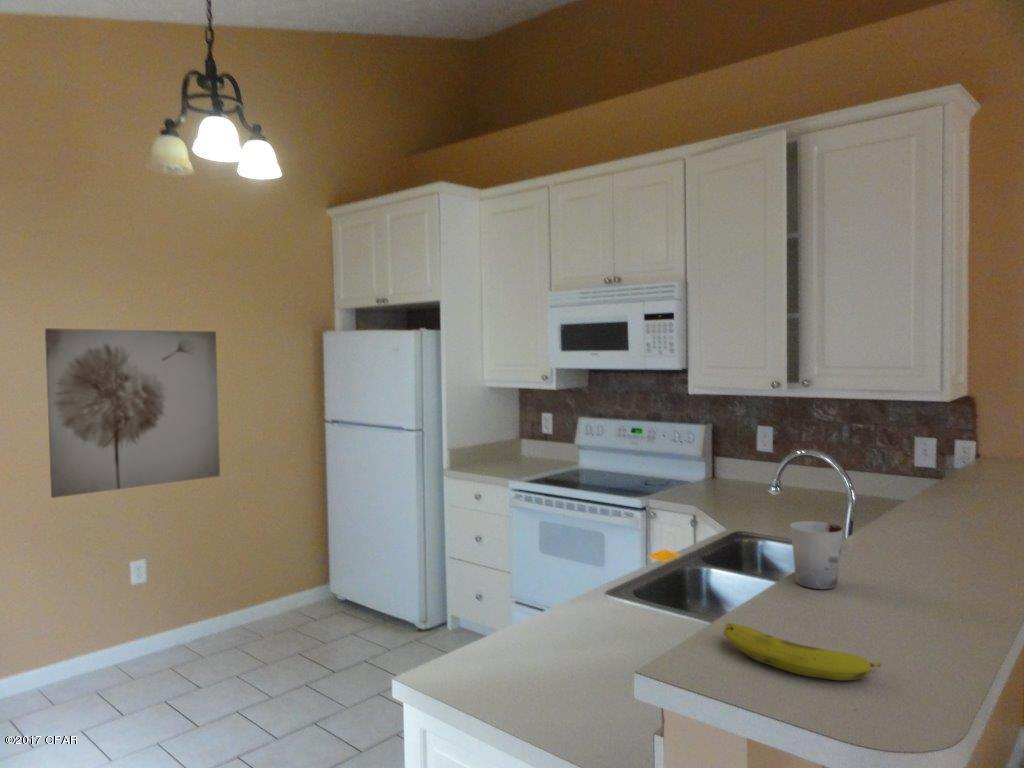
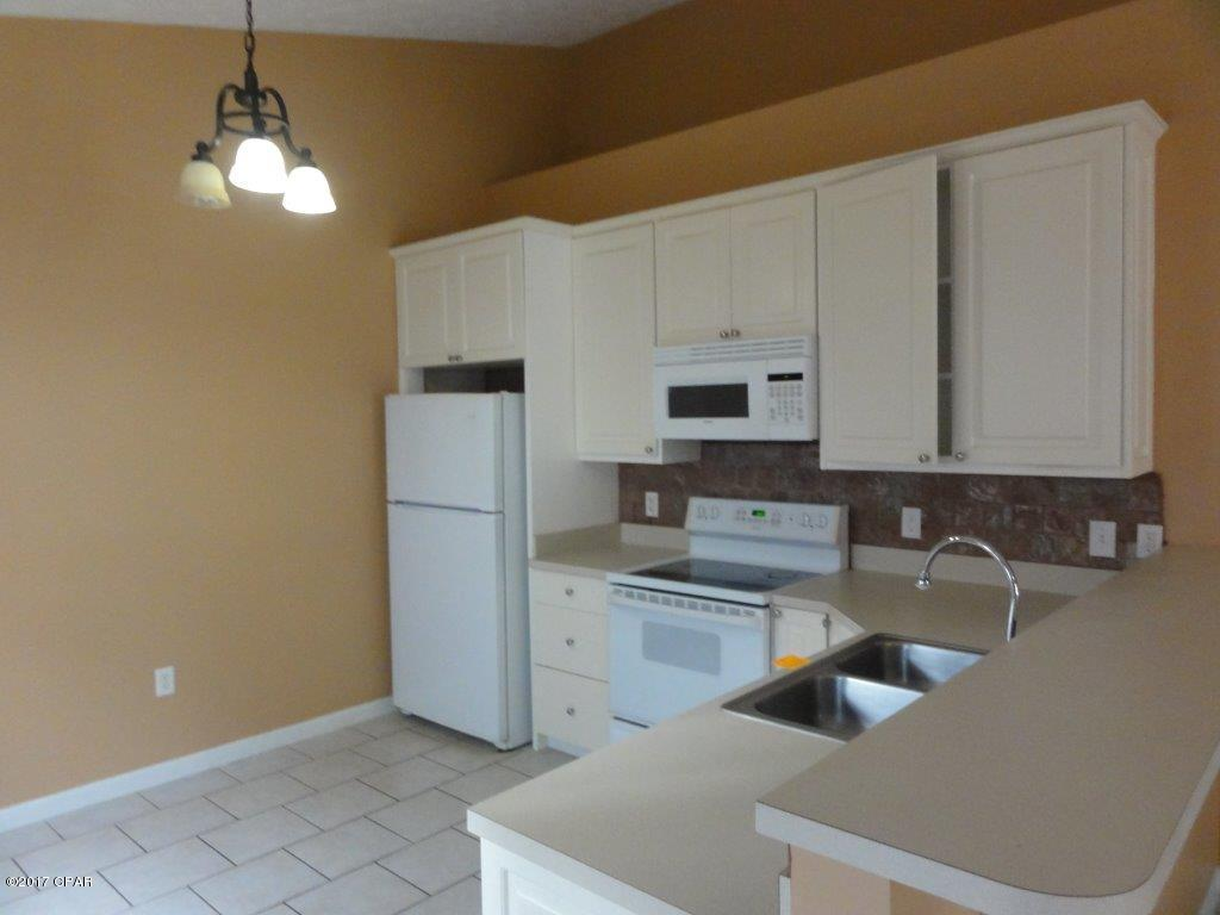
- fruit [723,622,882,682]
- wall art [44,327,221,499]
- cup [789,520,844,590]
